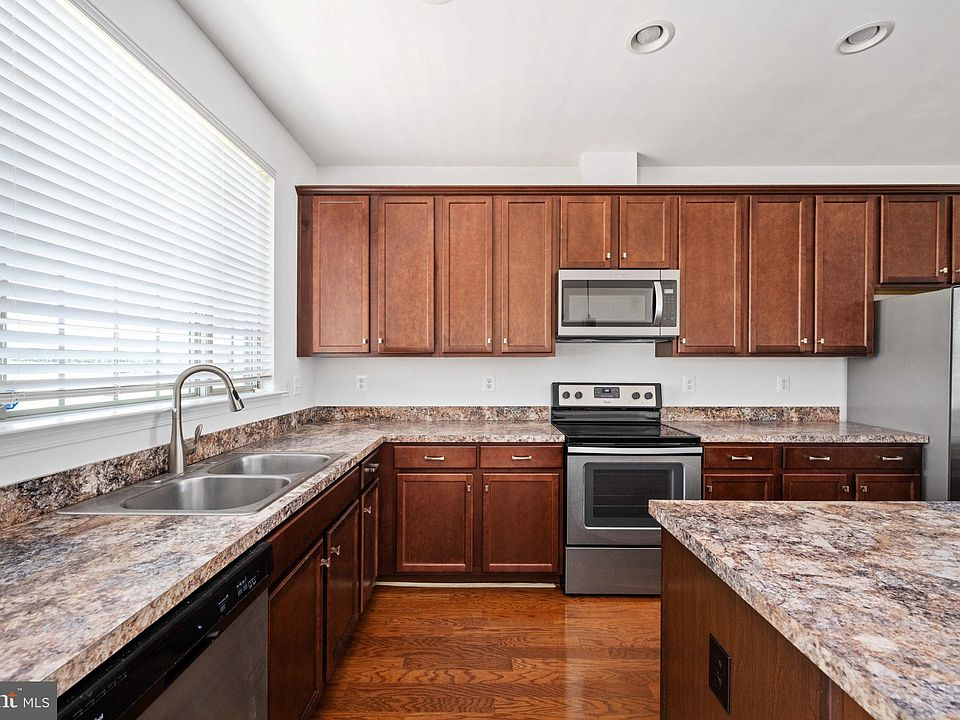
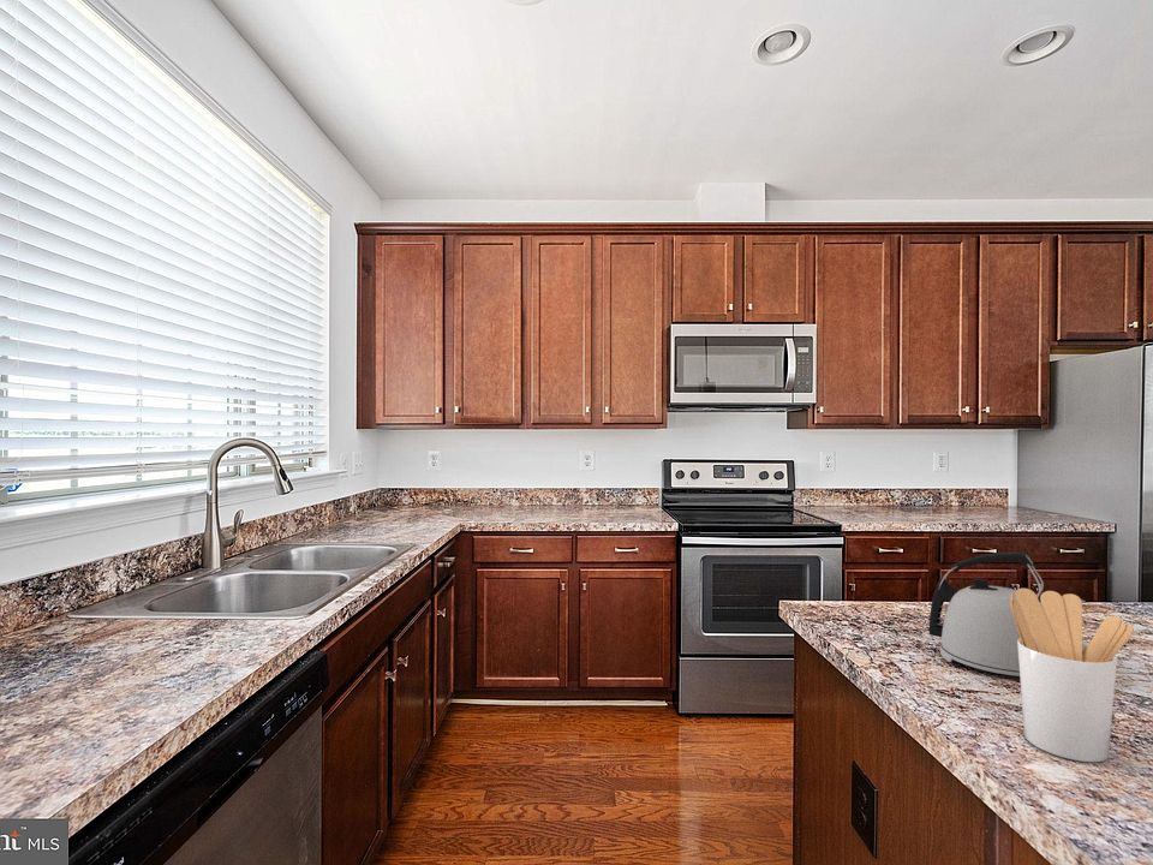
+ utensil holder [1010,587,1135,763]
+ kettle [927,551,1086,678]
